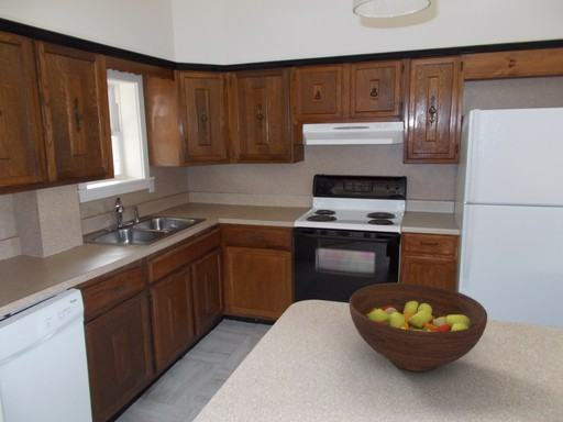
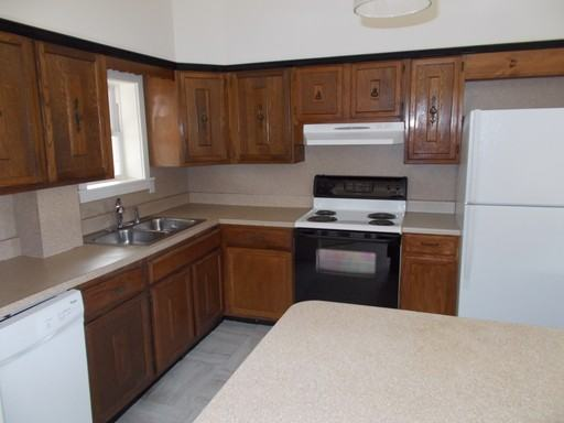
- fruit bowl [349,281,488,373]
